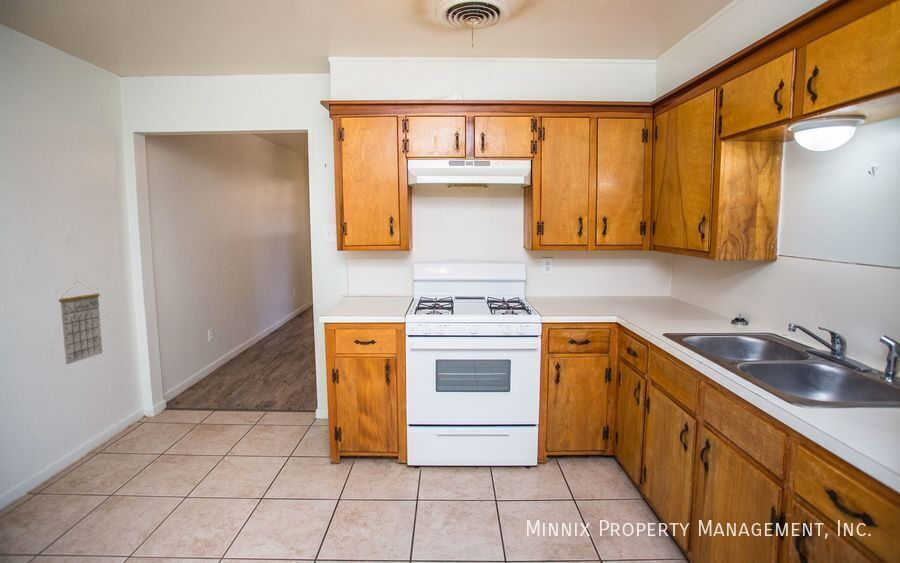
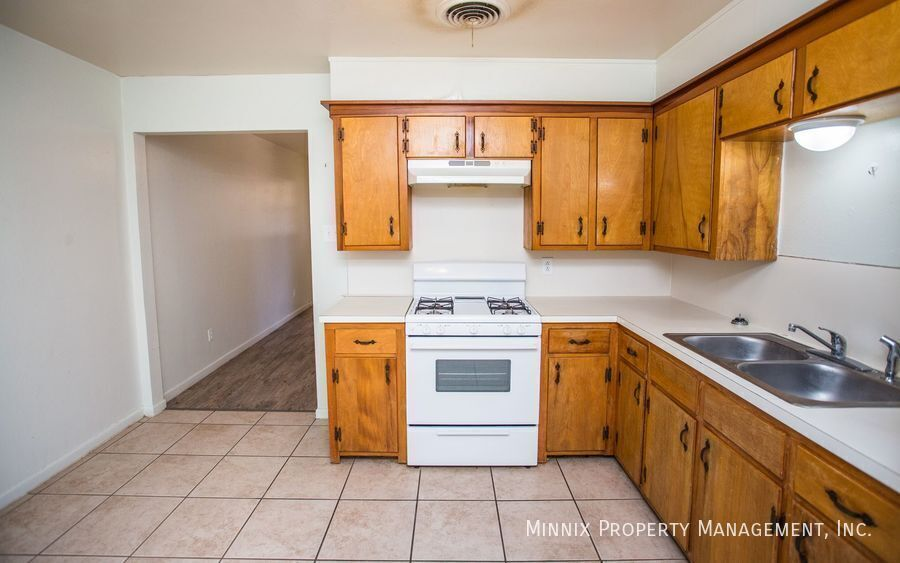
- calendar [58,280,103,366]
